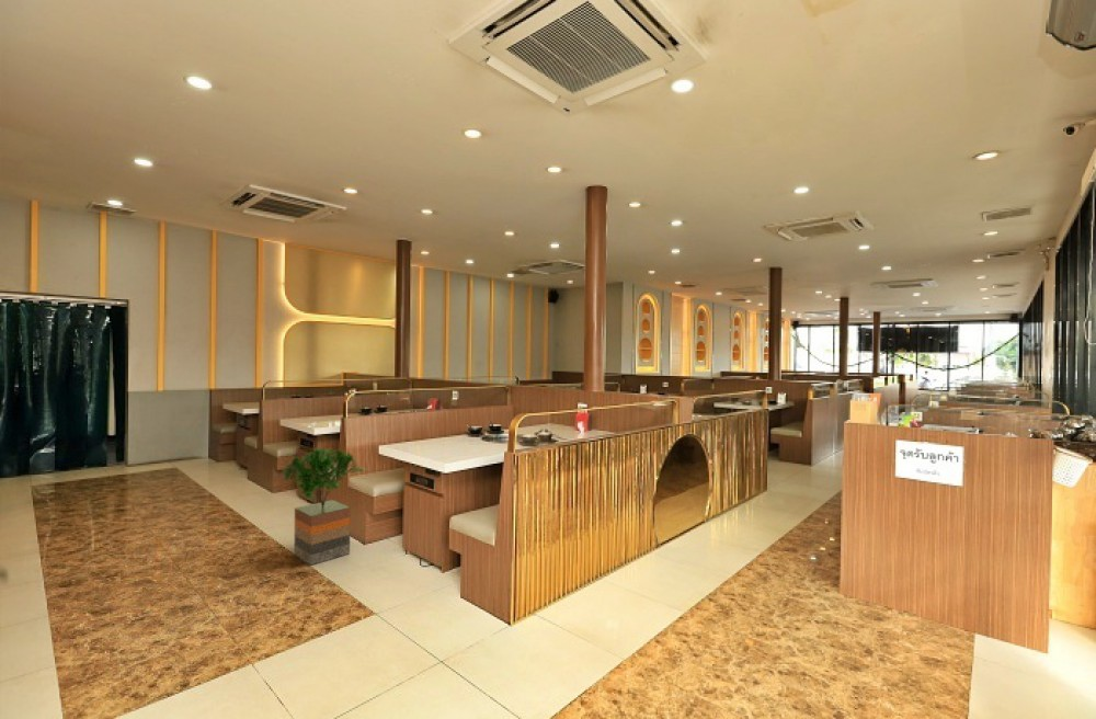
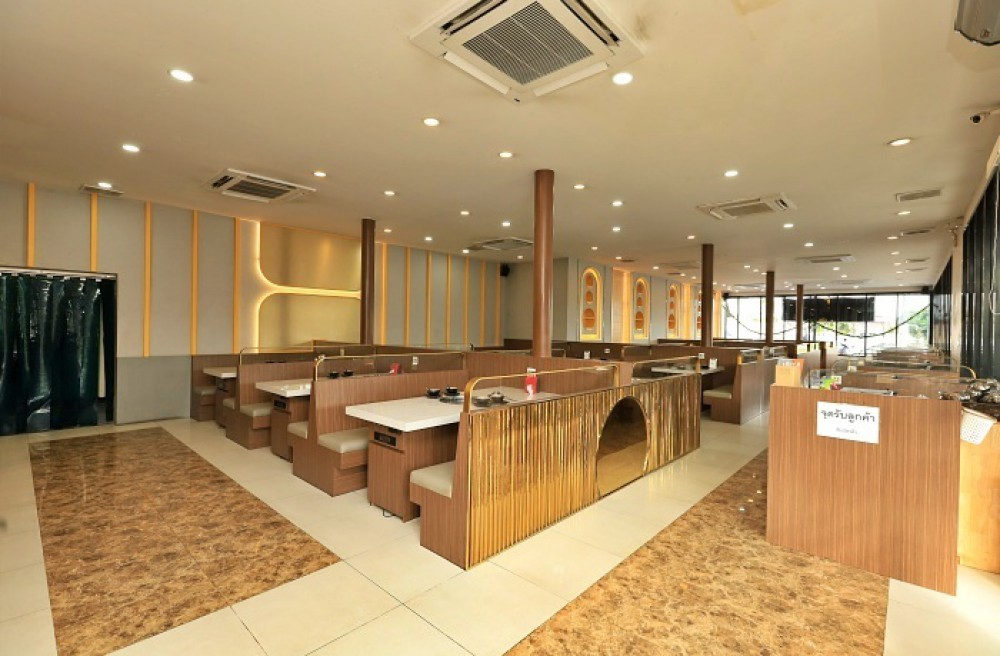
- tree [281,447,366,567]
